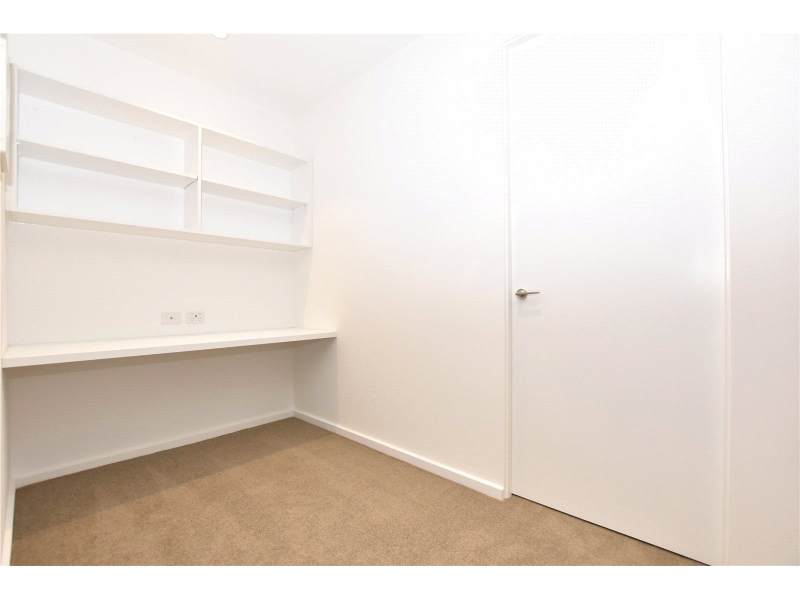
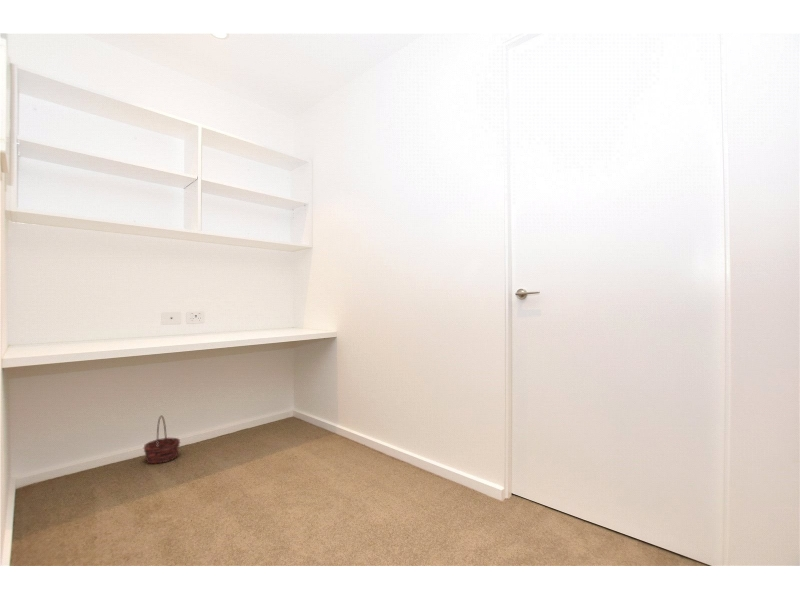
+ basket [142,415,181,464]
